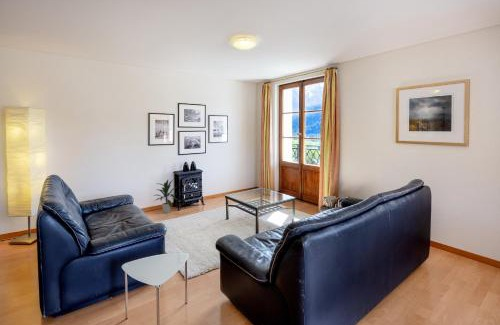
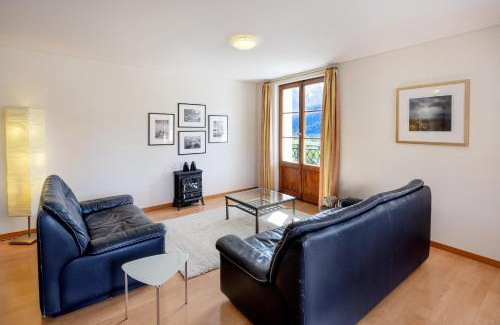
- indoor plant [152,179,179,214]
